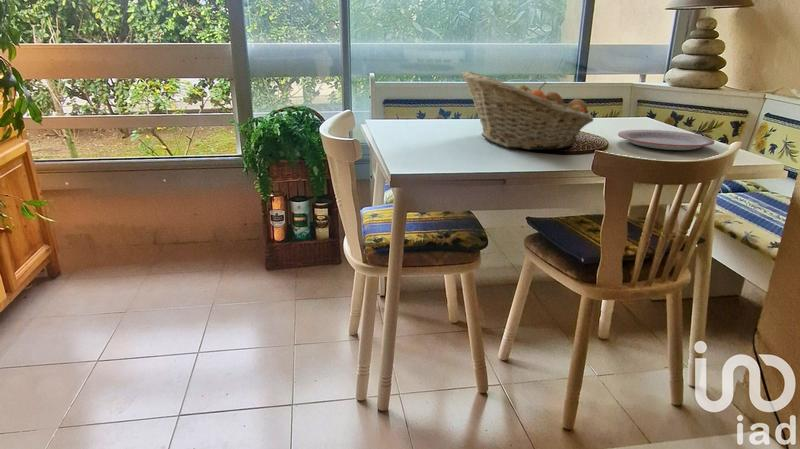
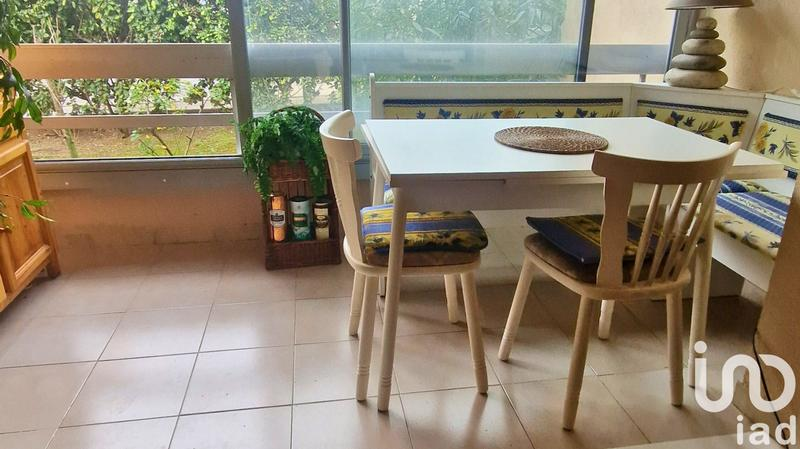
- plate [617,129,716,151]
- fruit basket [460,70,595,151]
